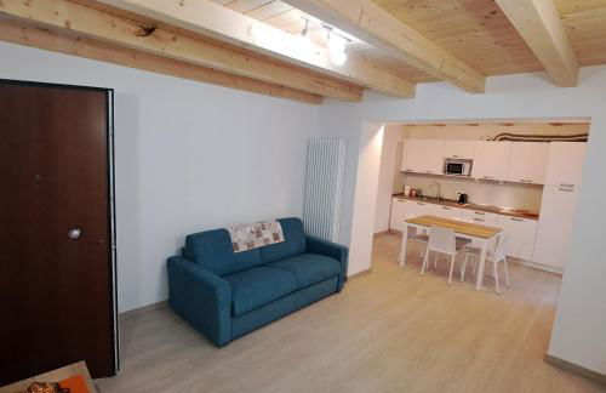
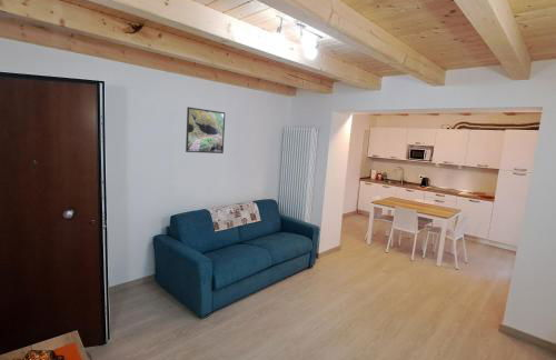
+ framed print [185,106,226,154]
